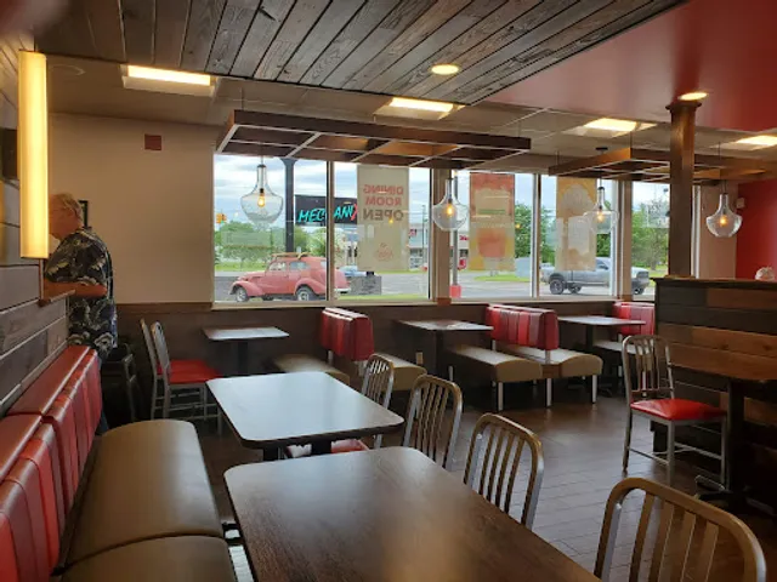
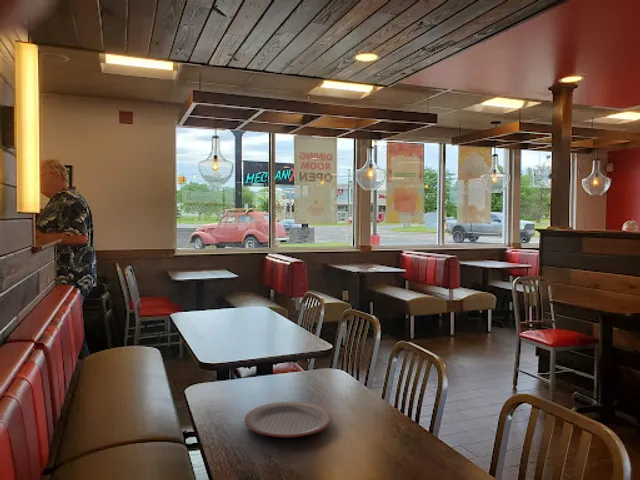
+ plate [244,401,333,438]
